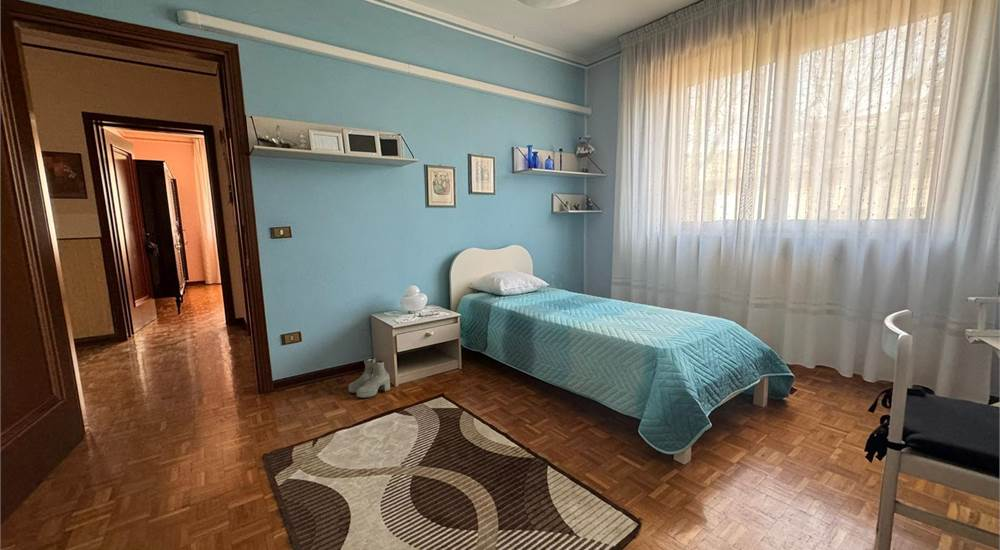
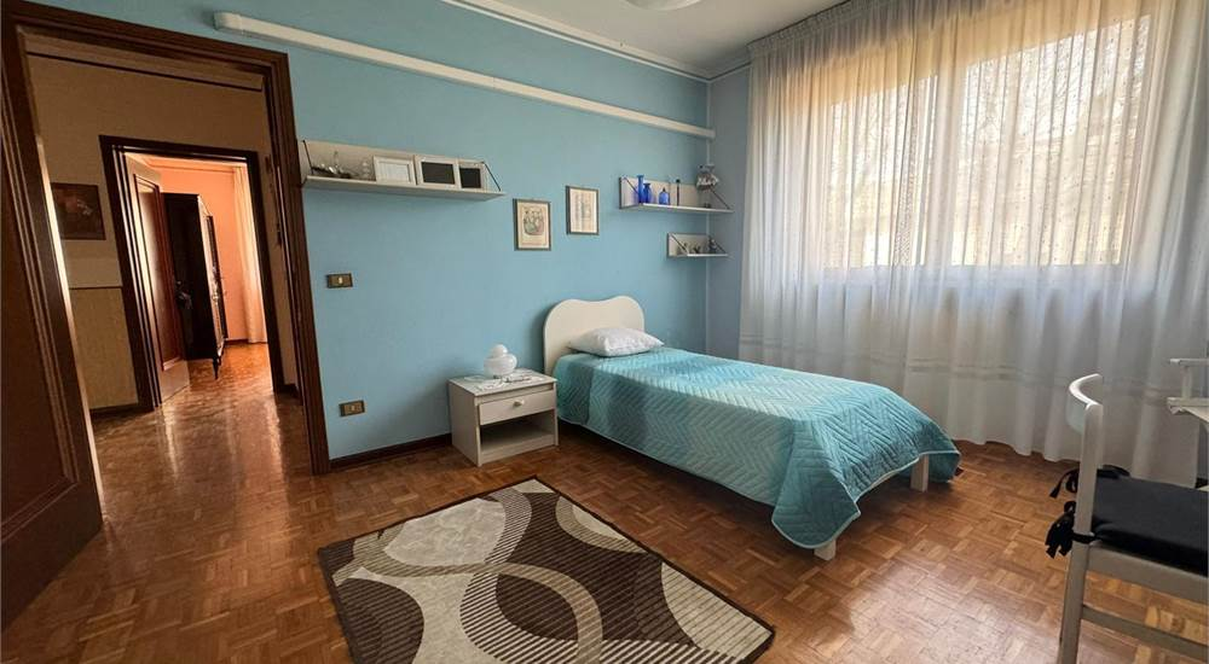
- boots [348,357,391,399]
